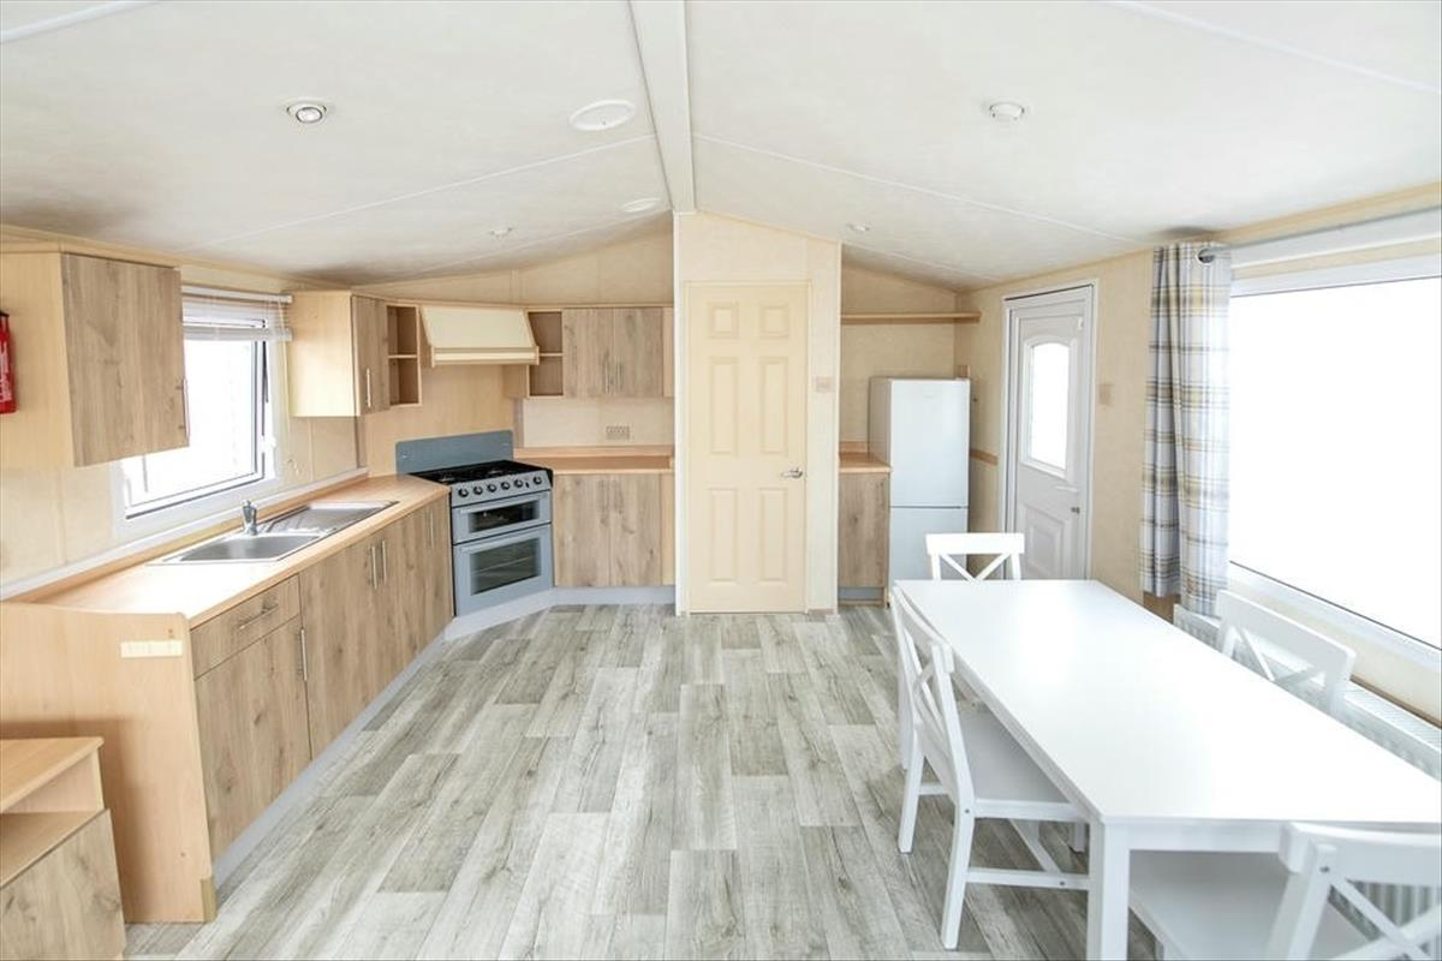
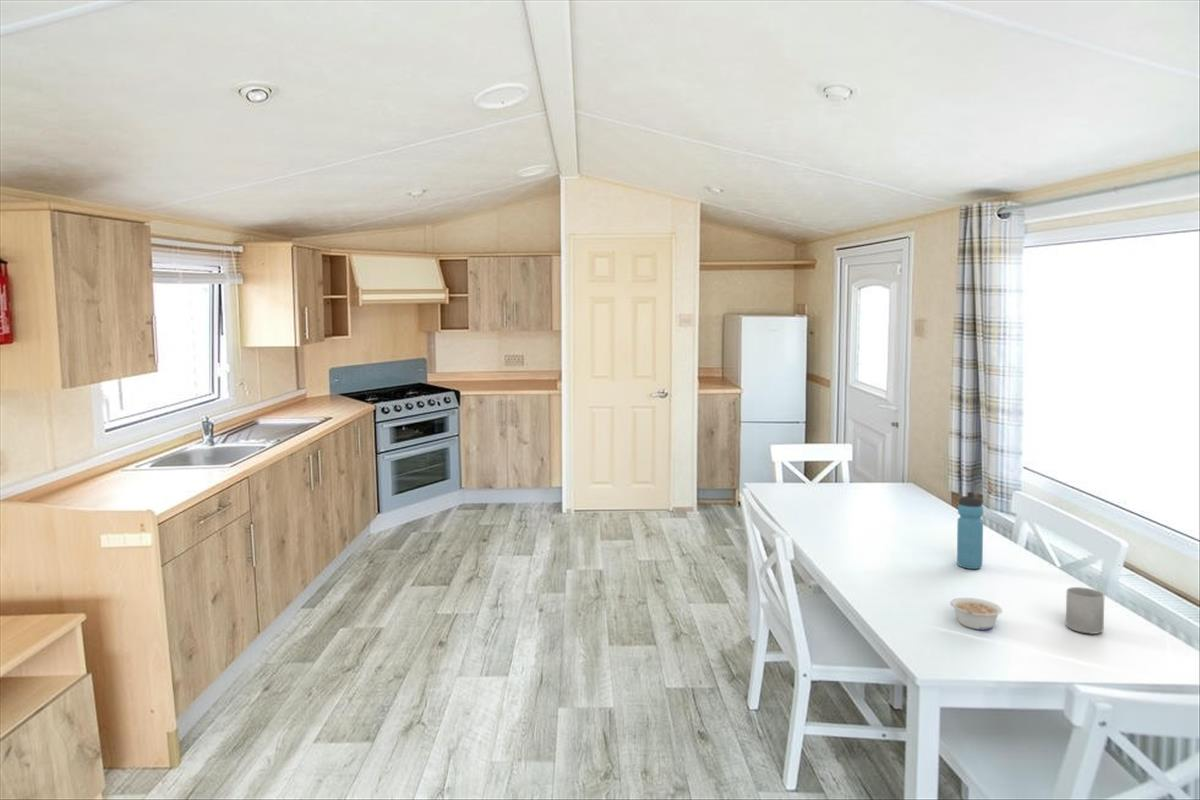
+ legume [949,597,1003,631]
+ water bottle [956,491,984,570]
+ mug [1065,586,1105,635]
